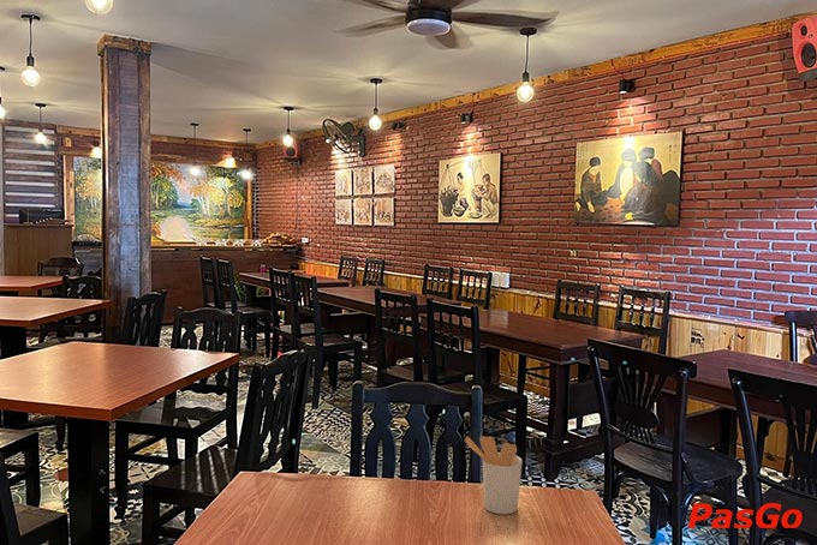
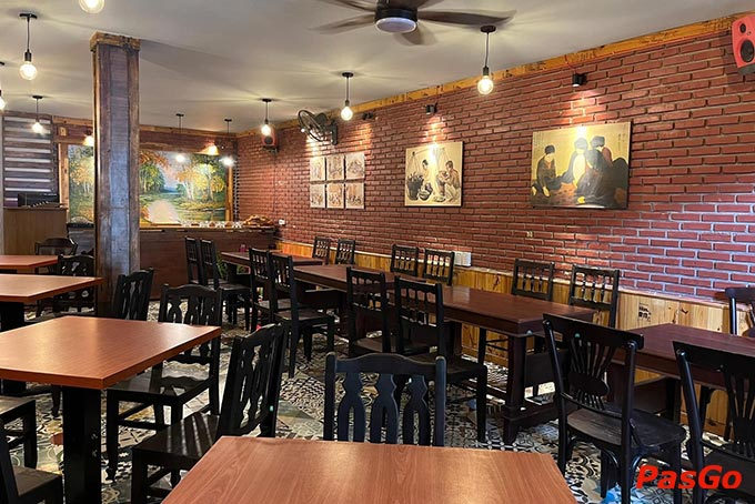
- utensil holder [464,435,523,515]
